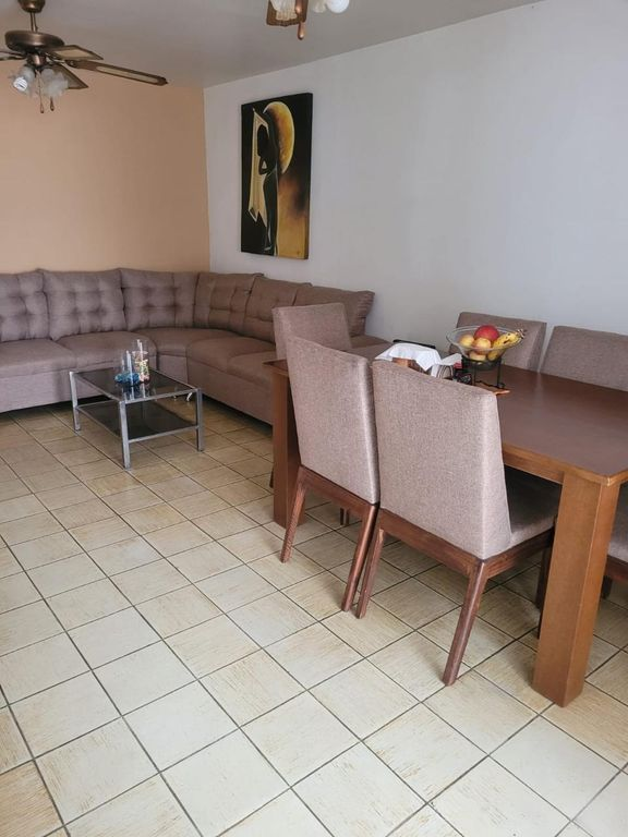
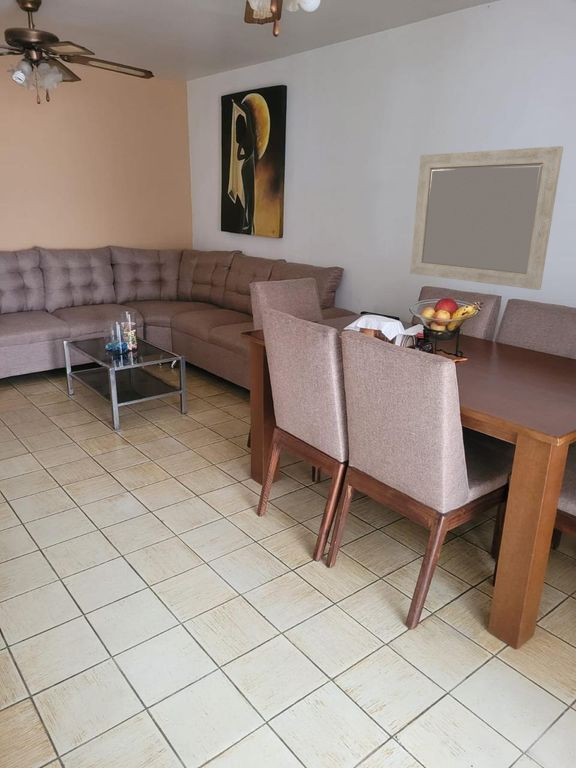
+ home mirror [409,145,564,291]
